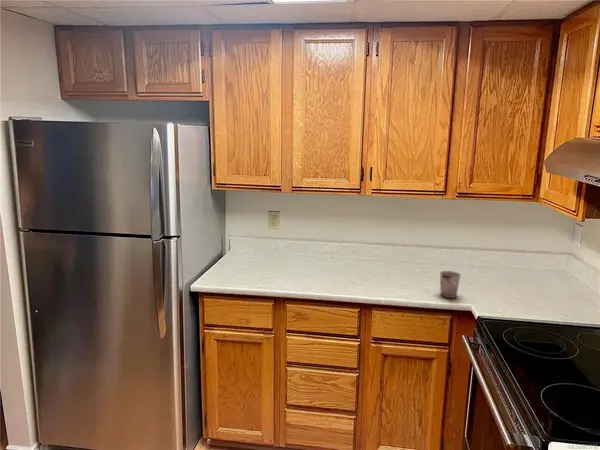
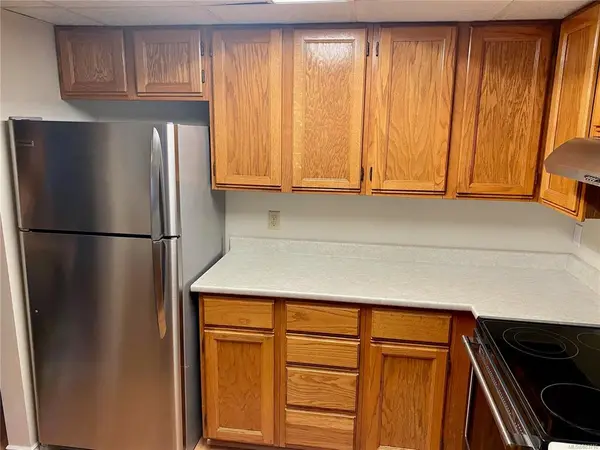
- cup [439,270,462,299]
